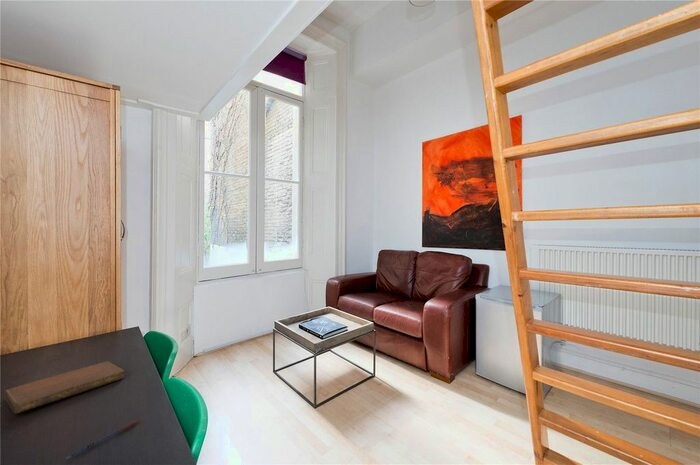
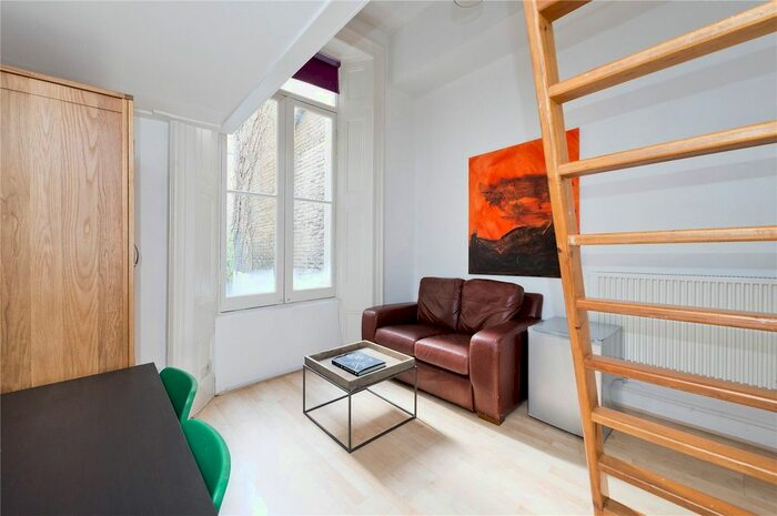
- pen [65,419,139,460]
- notebook [4,361,126,415]
